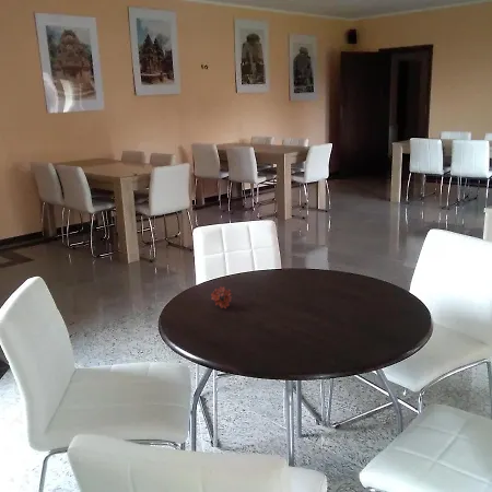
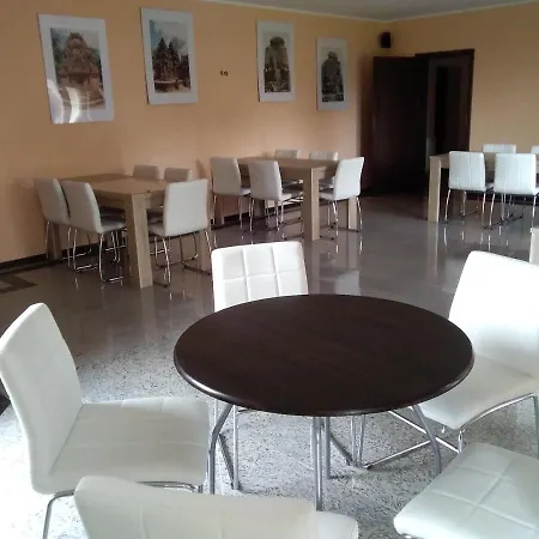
- flower [210,285,235,309]
